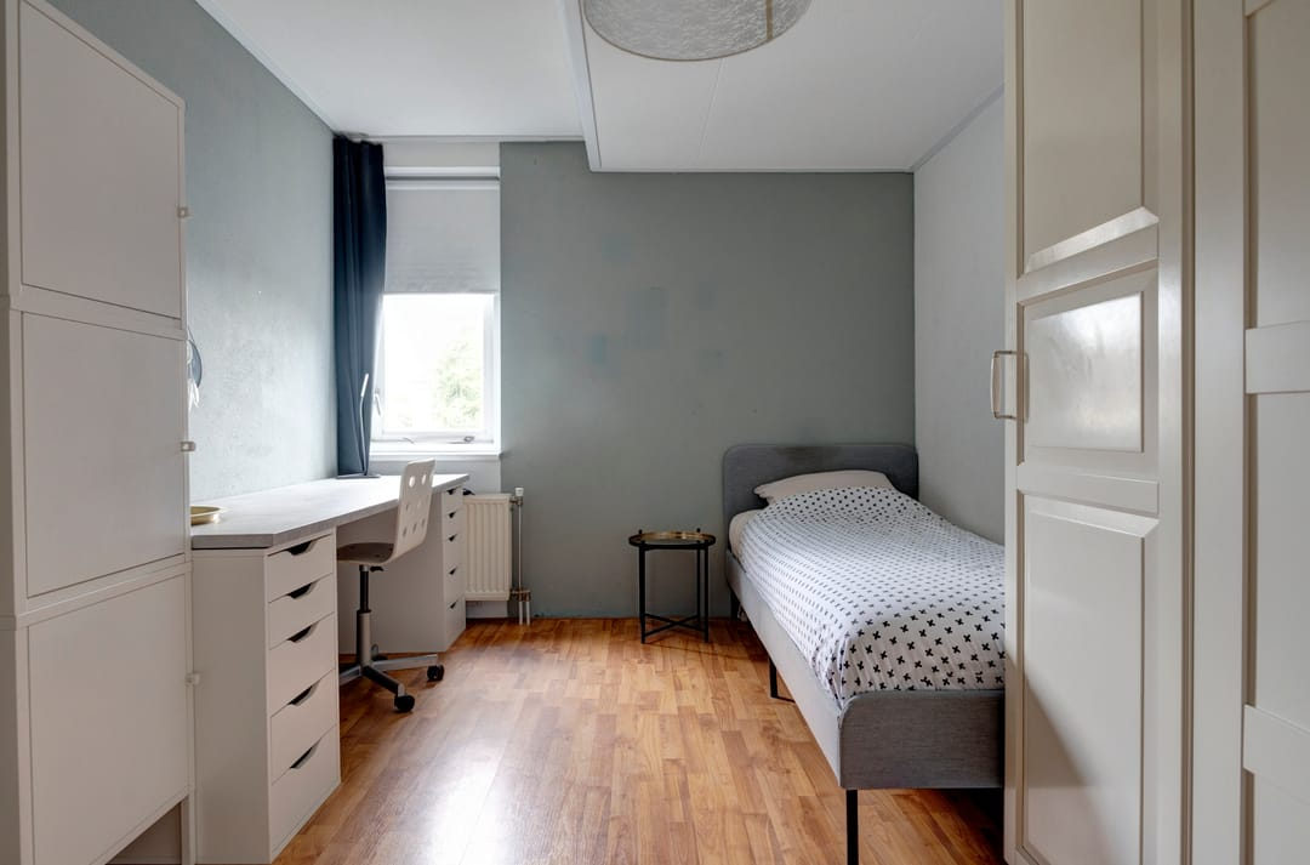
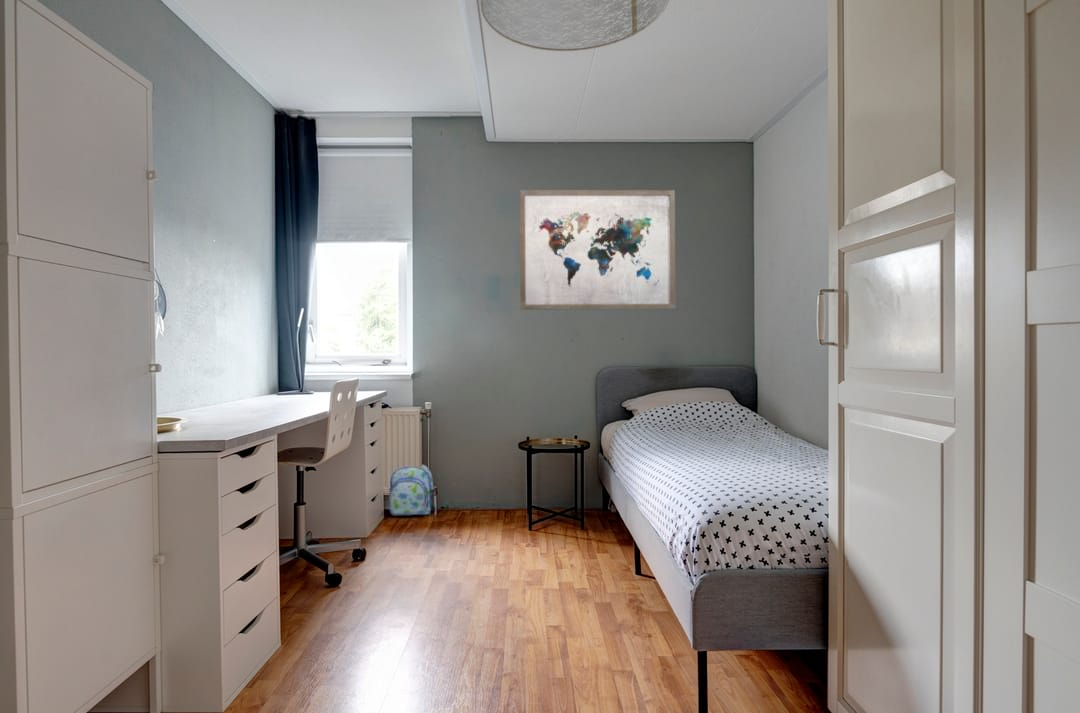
+ backpack [387,464,437,517]
+ wall art [519,189,677,311]
